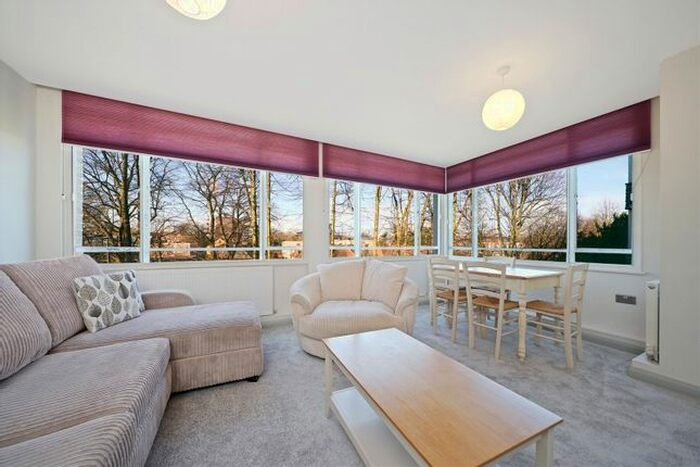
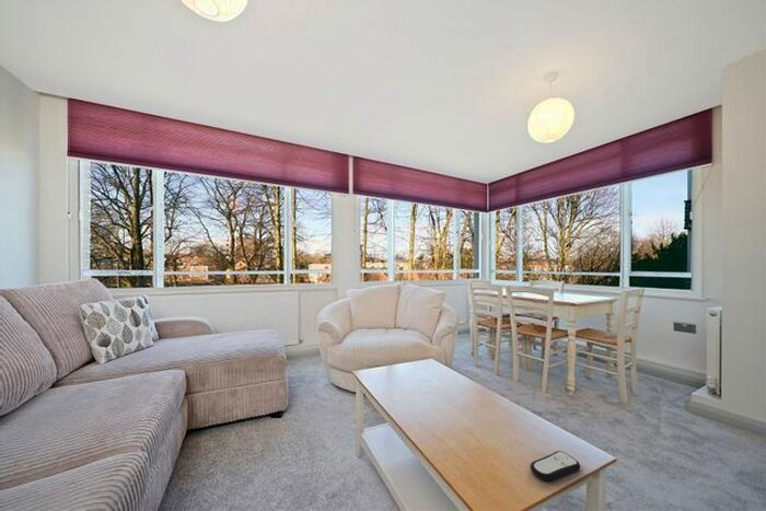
+ remote control [530,450,581,481]
